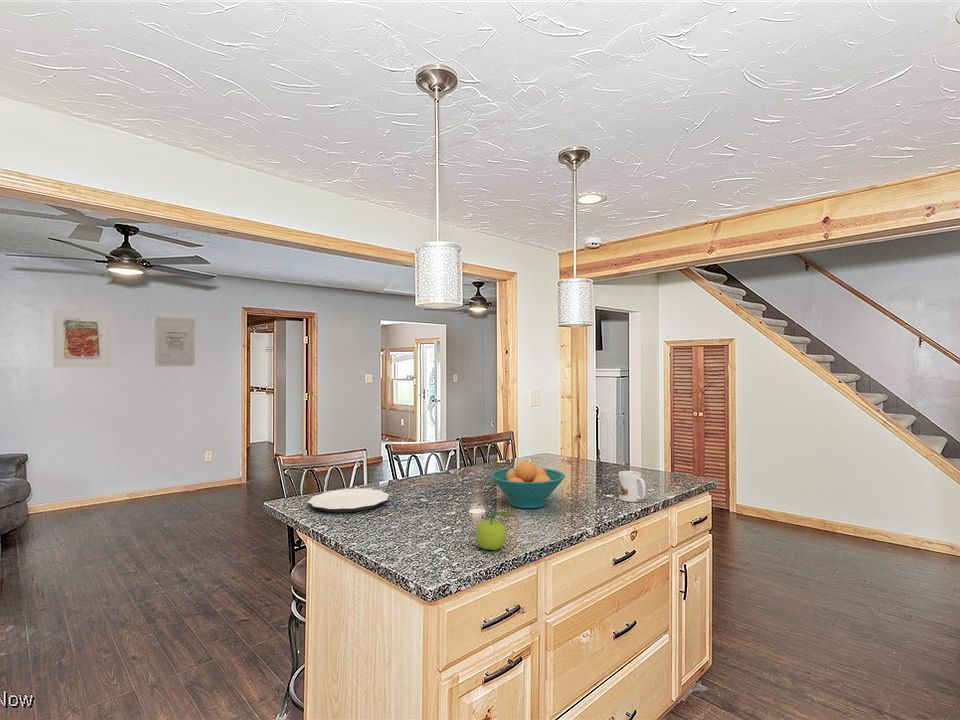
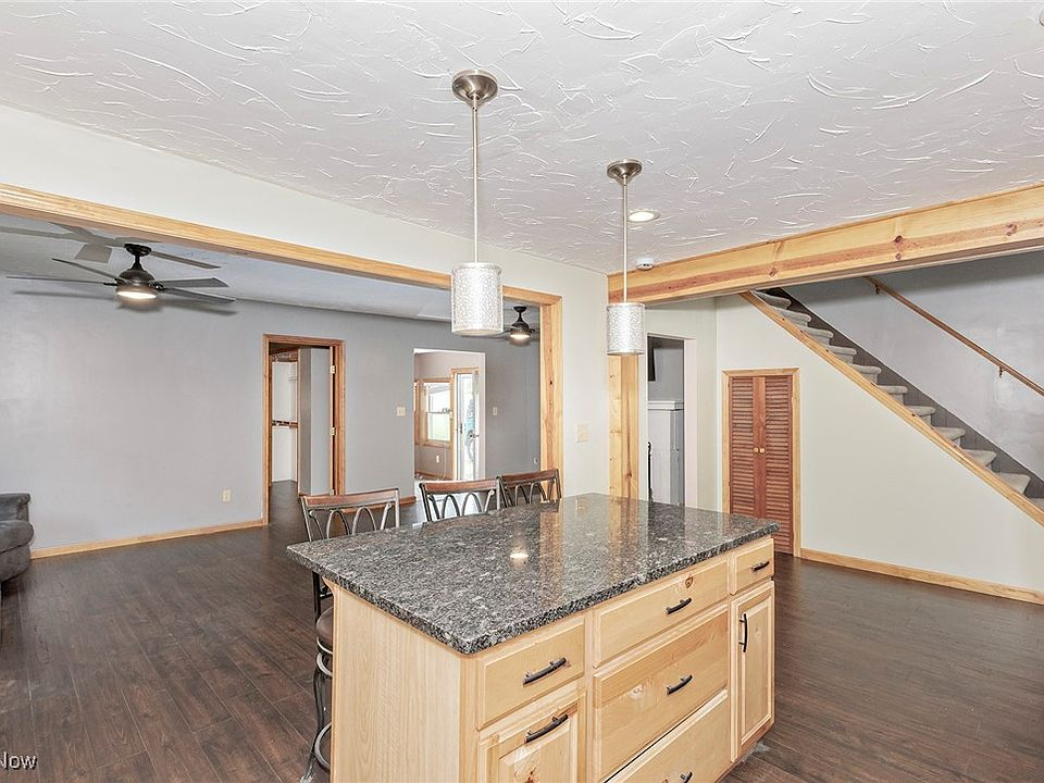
- fruit bowl [489,460,566,510]
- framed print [52,309,112,368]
- fruit [474,510,514,551]
- wall art [154,316,196,368]
- mug [618,470,647,503]
- plate [307,488,390,513]
